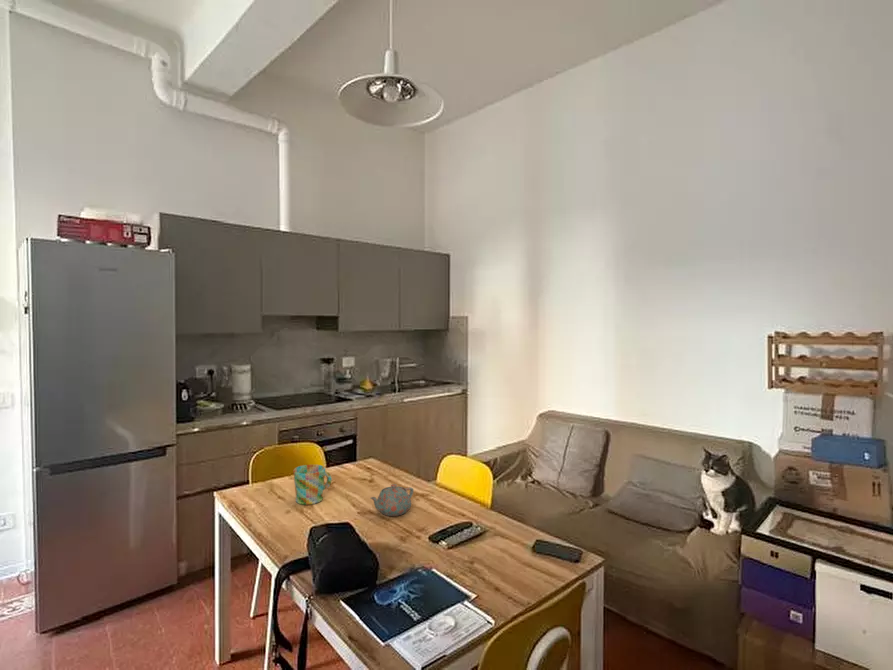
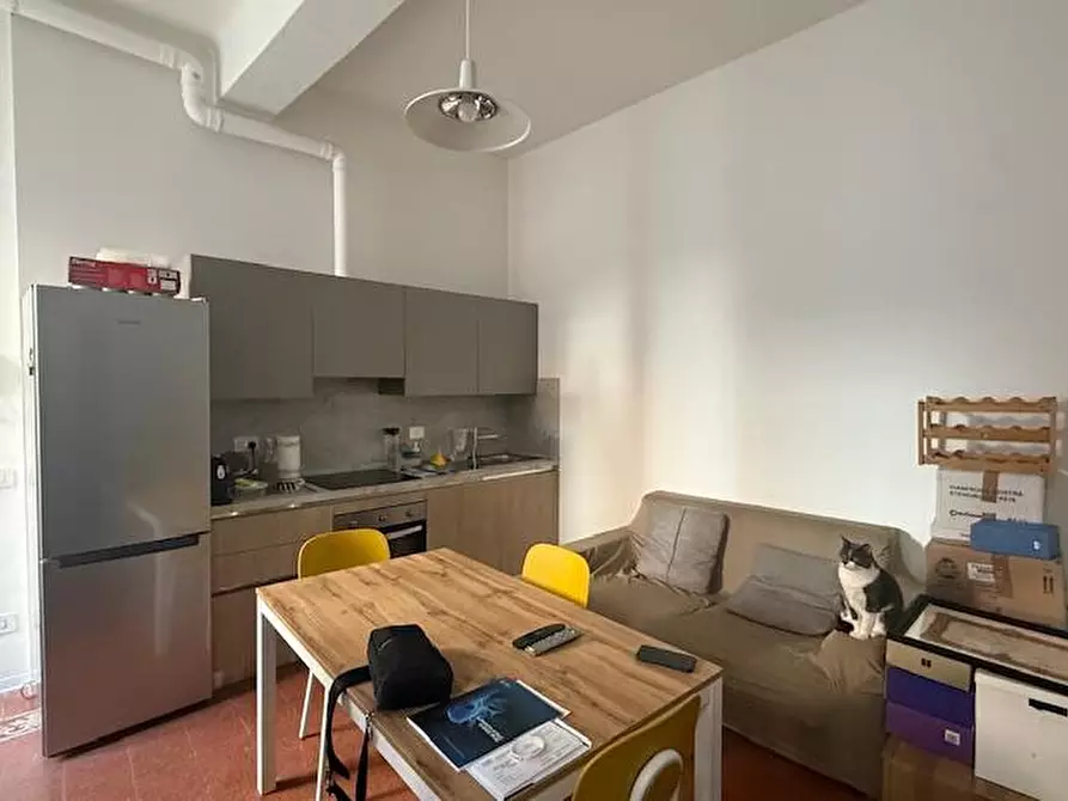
- mug [292,464,333,506]
- teapot [370,483,414,517]
